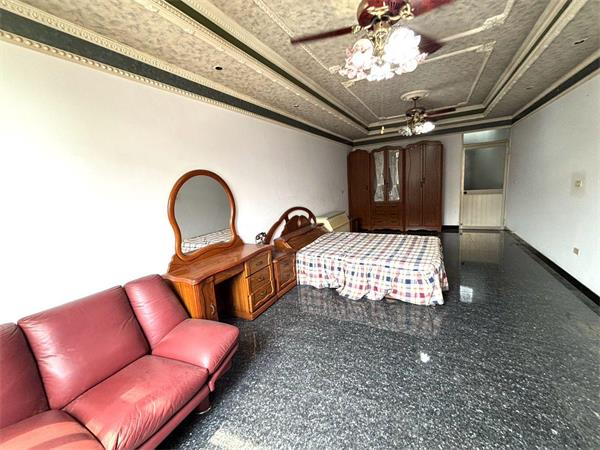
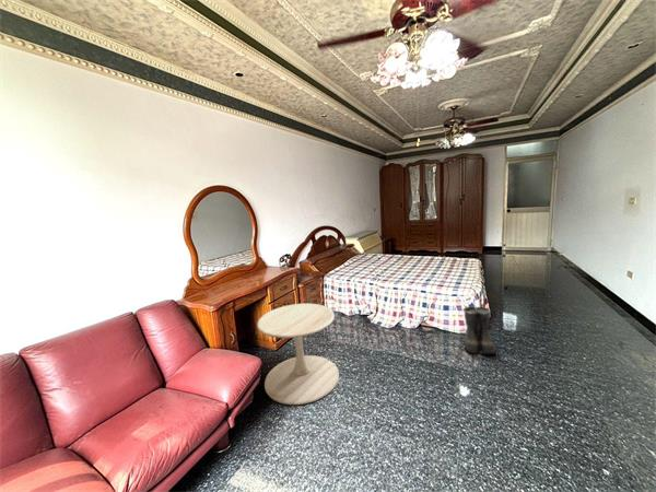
+ side table [256,303,340,406]
+ boots [461,305,497,355]
